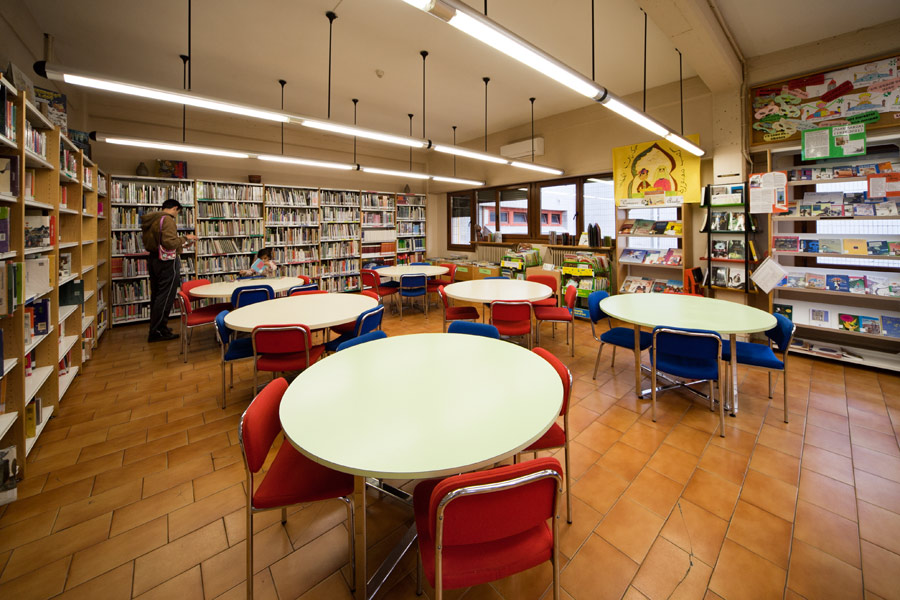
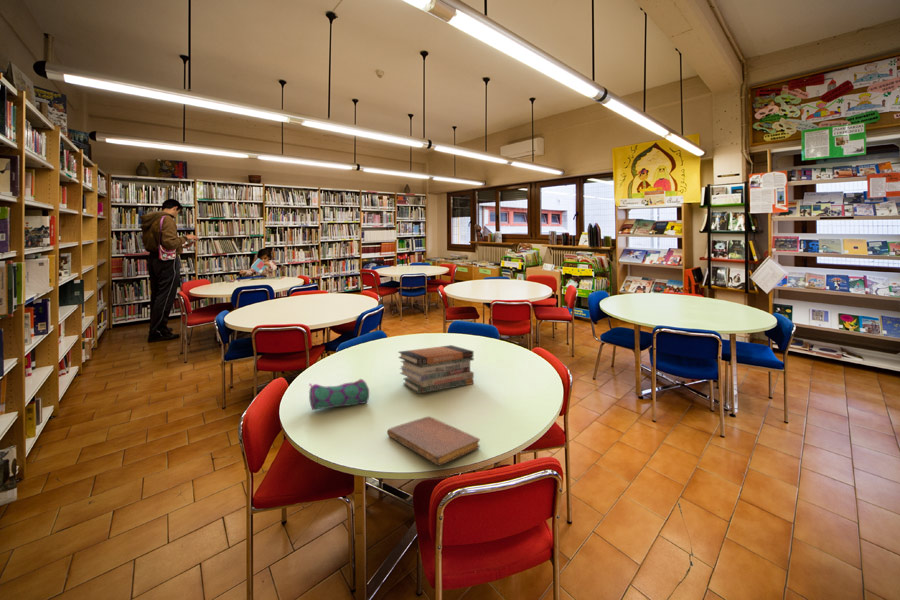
+ pencil case [308,378,370,411]
+ notebook [386,416,481,467]
+ book stack [397,344,475,395]
